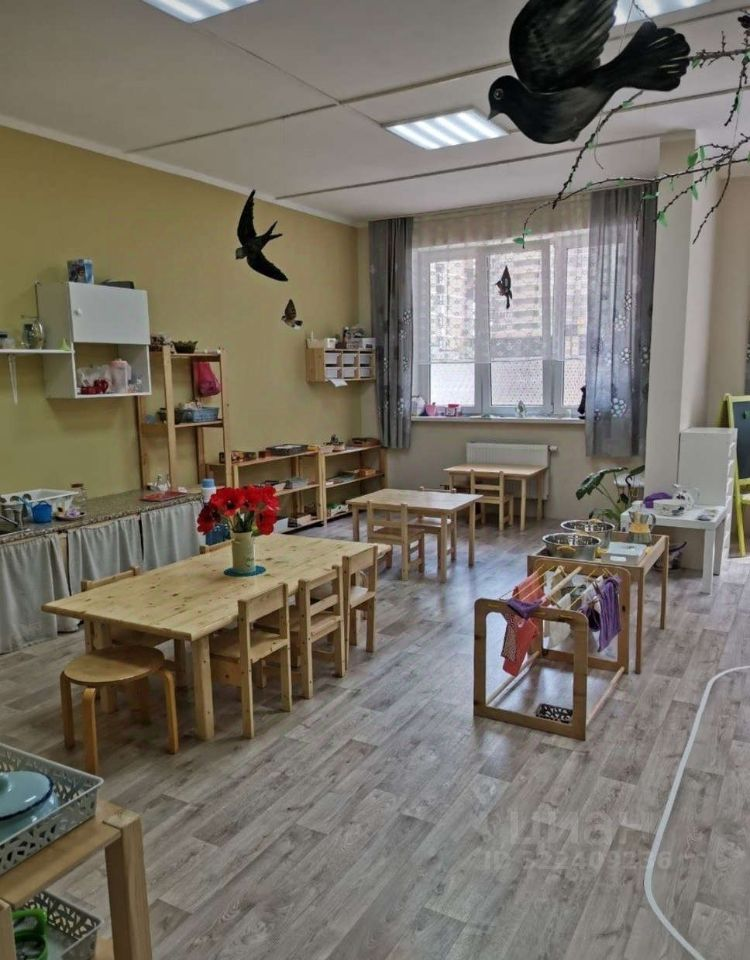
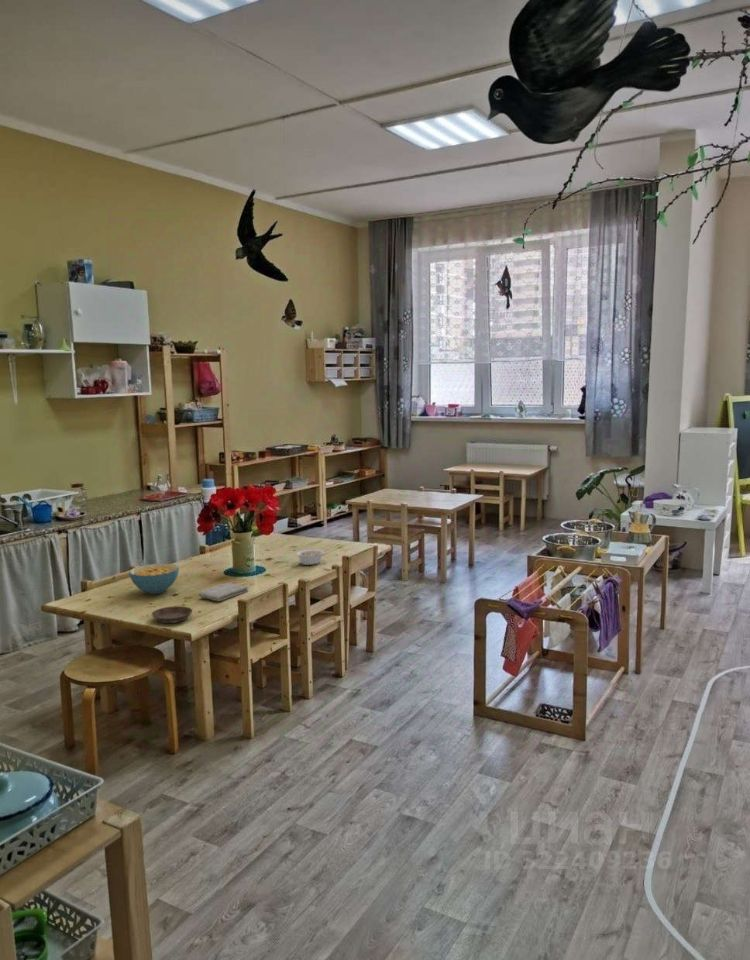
+ saucer [151,605,193,624]
+ washcloth [198,582,249,602]
+ cereal bowl [128,563,180,595]
+ legume [295,548,331,566]
